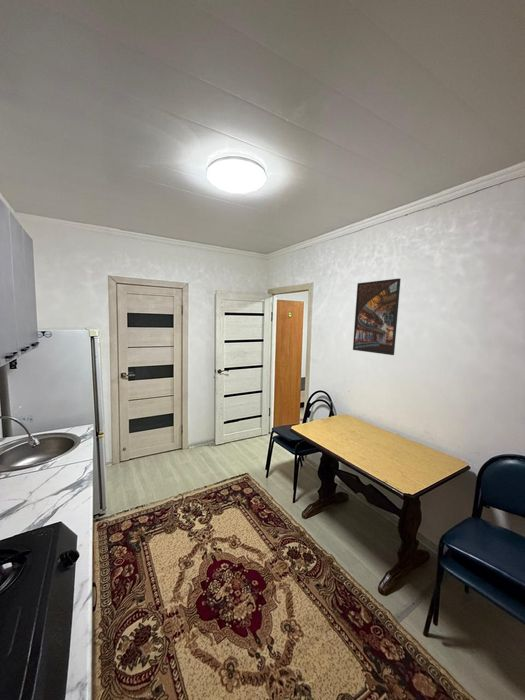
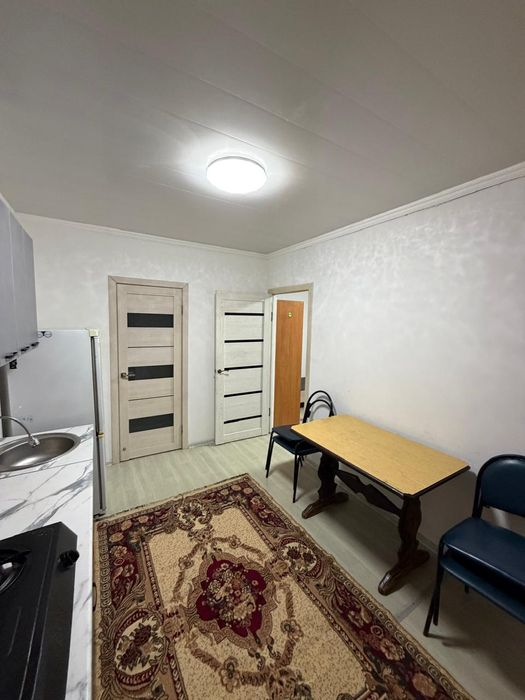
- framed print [352,277,402,356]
